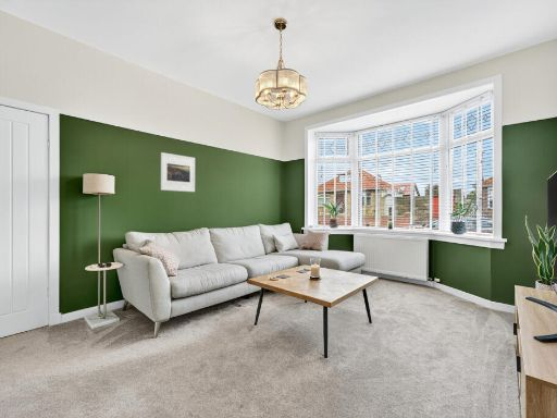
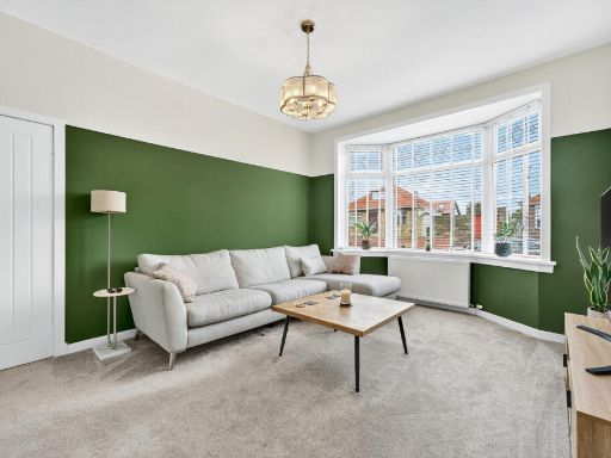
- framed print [160,151,196,193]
